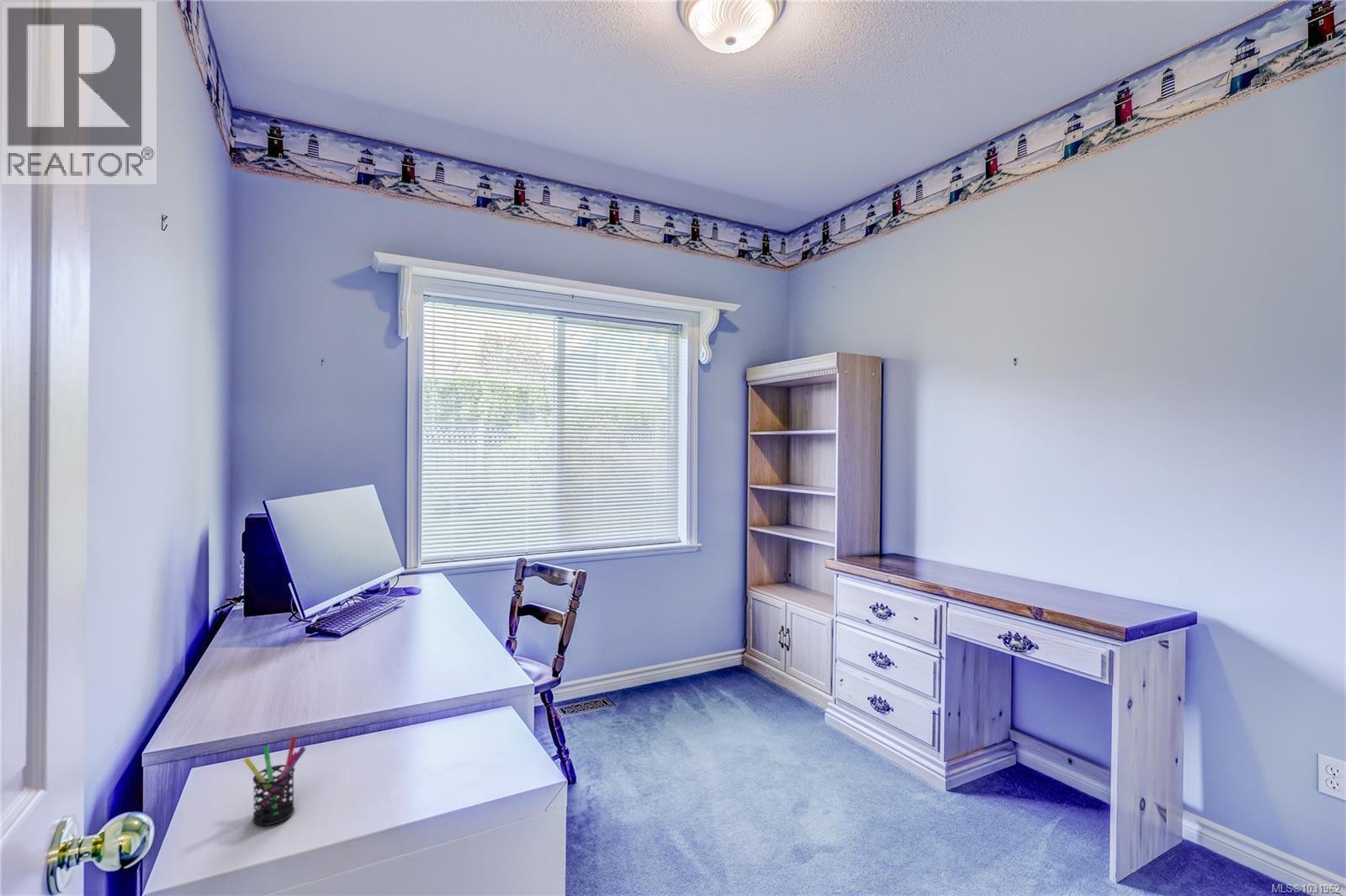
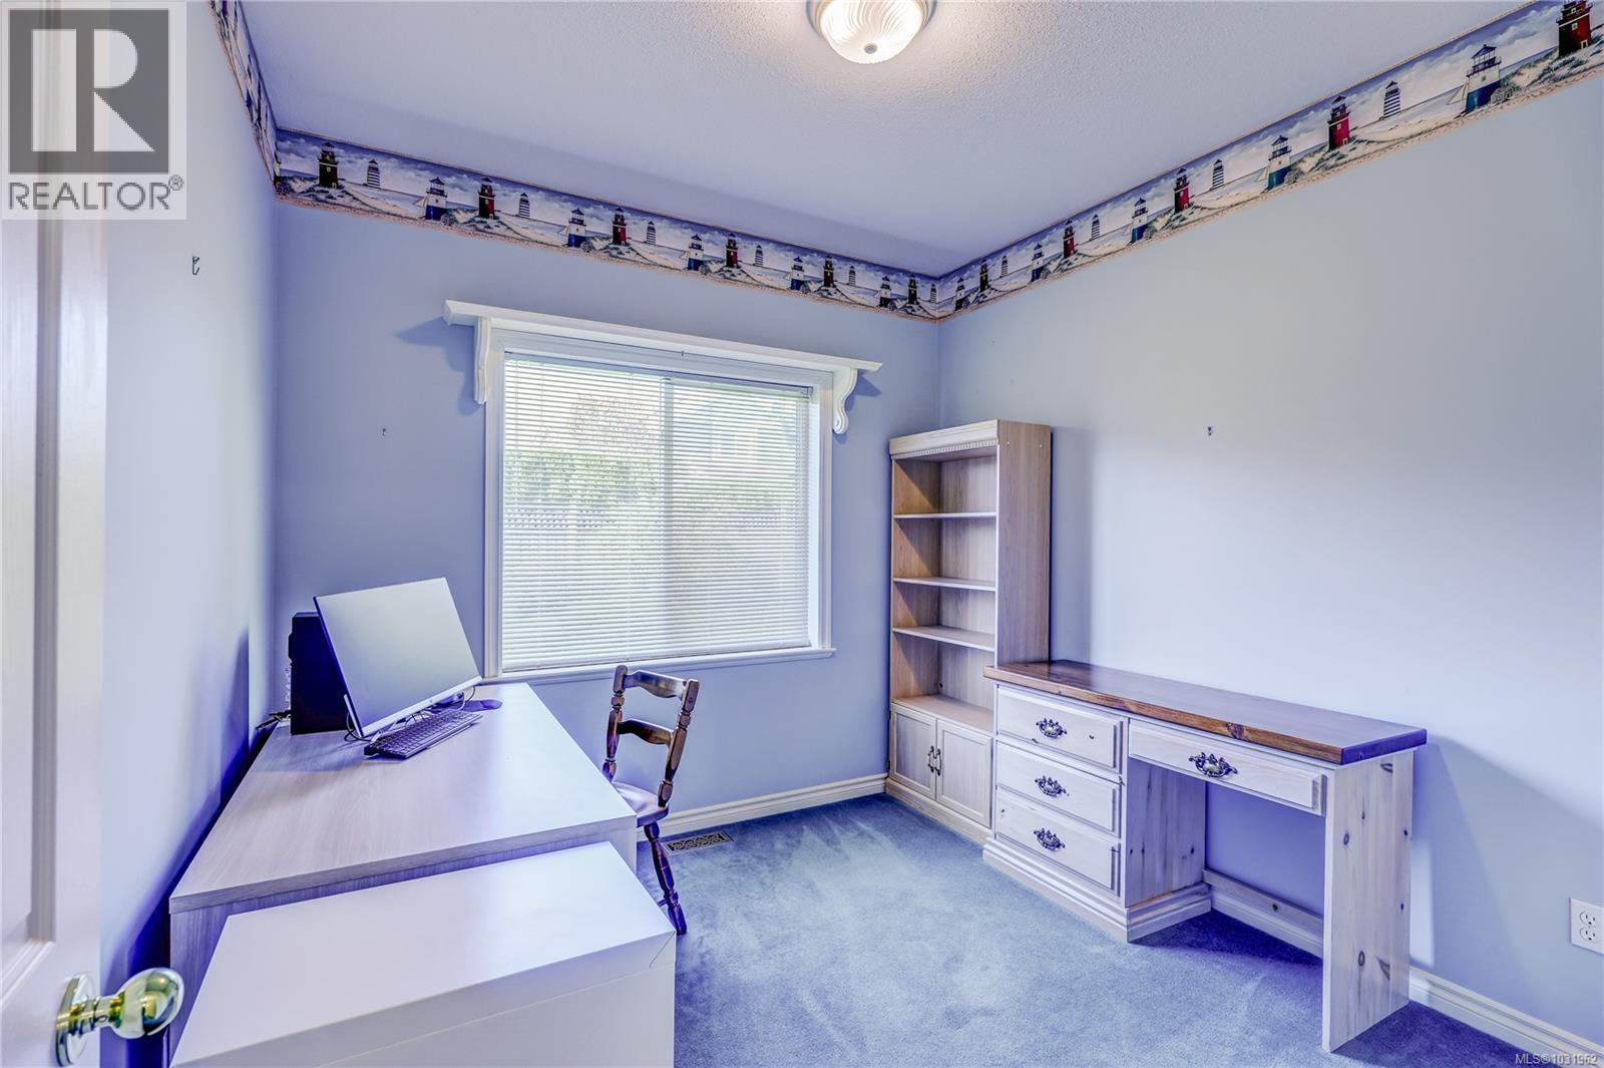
- pen holder [243,735,306,826]
